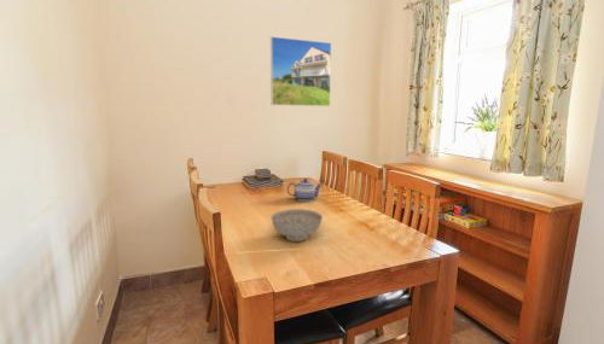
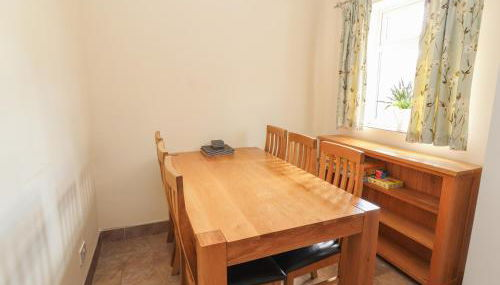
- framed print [269,35,332,107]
- teapot [286,177,324,203]
- decorative bowl [269,208,324,243]
